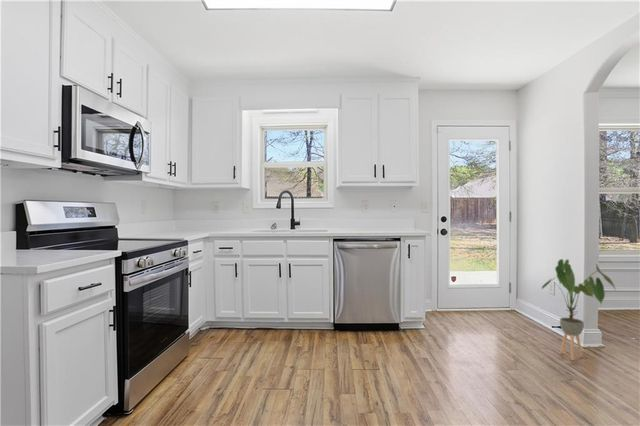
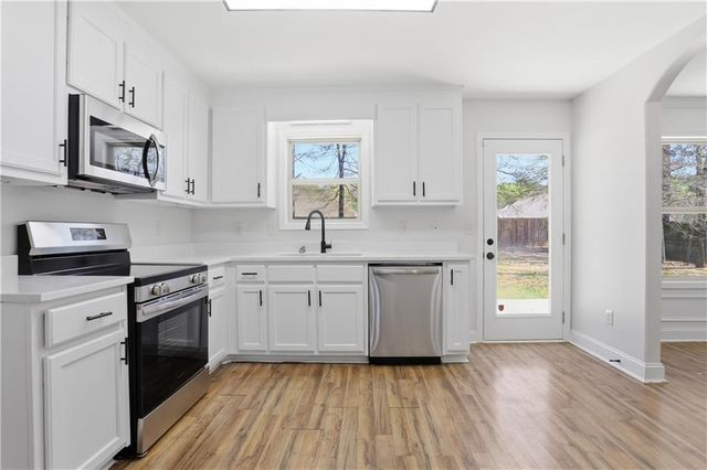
- house plant [541,258,617,361]
